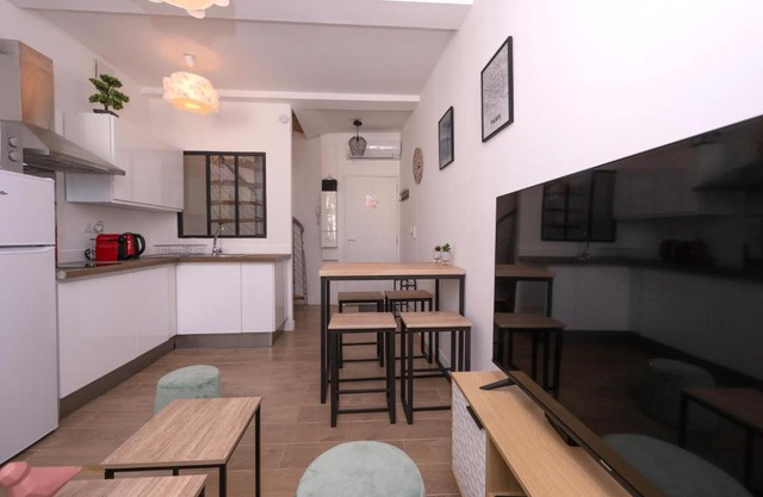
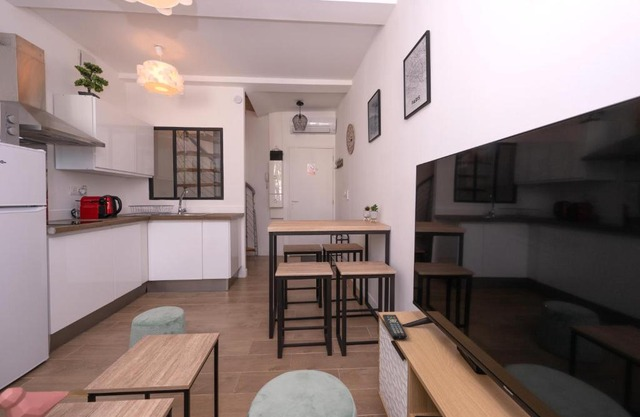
+ remote control [382,314,408,339]
